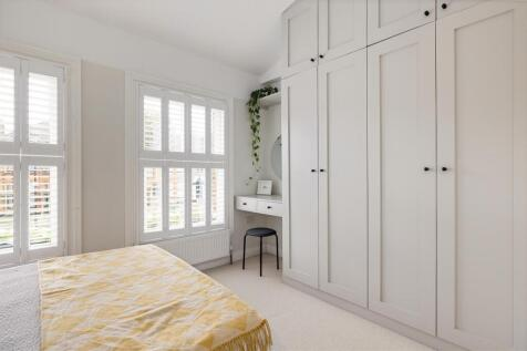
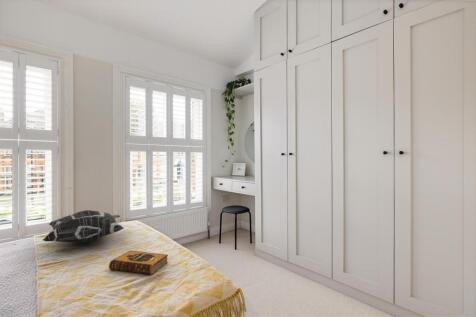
+ decorative pillow [42,209,125,243]
+ hardback book [108,250,169,276]
